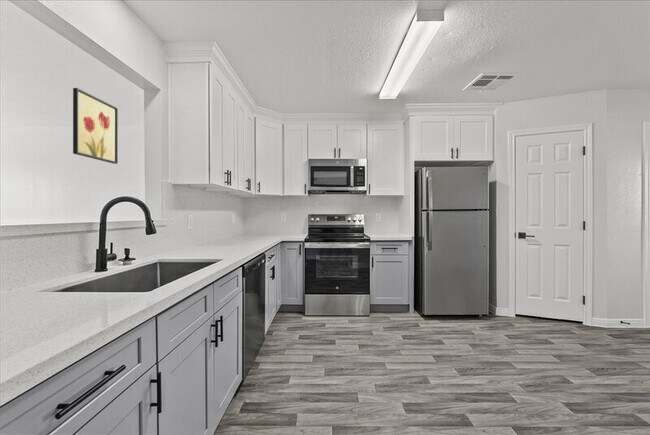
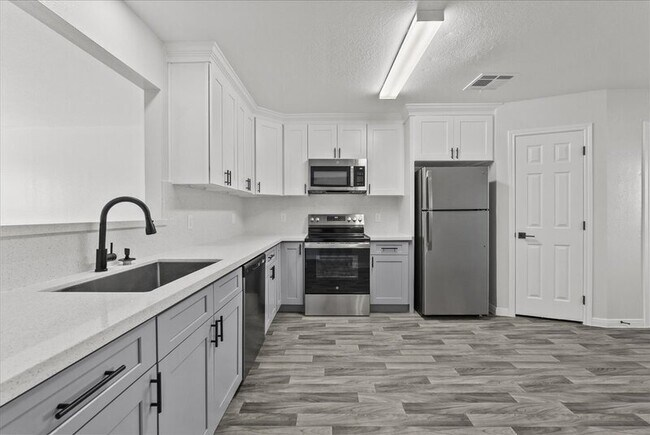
- wall art [72,87,119,165]
